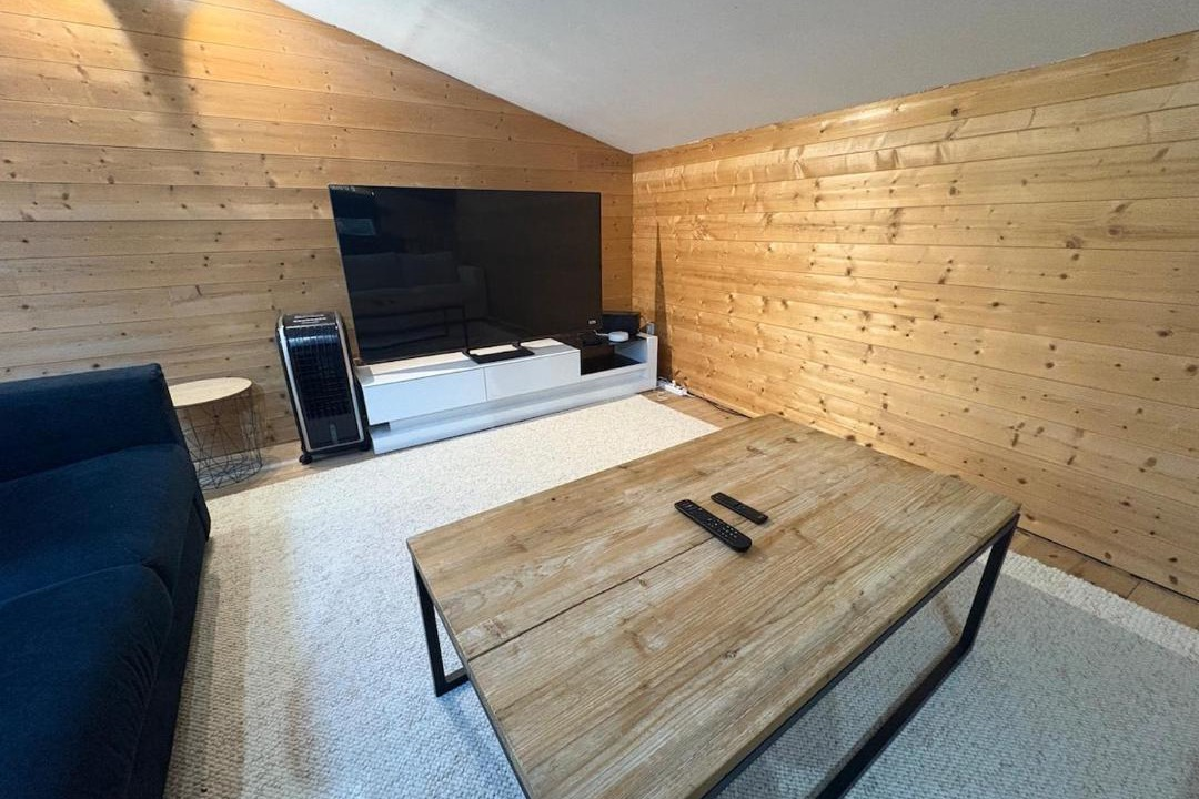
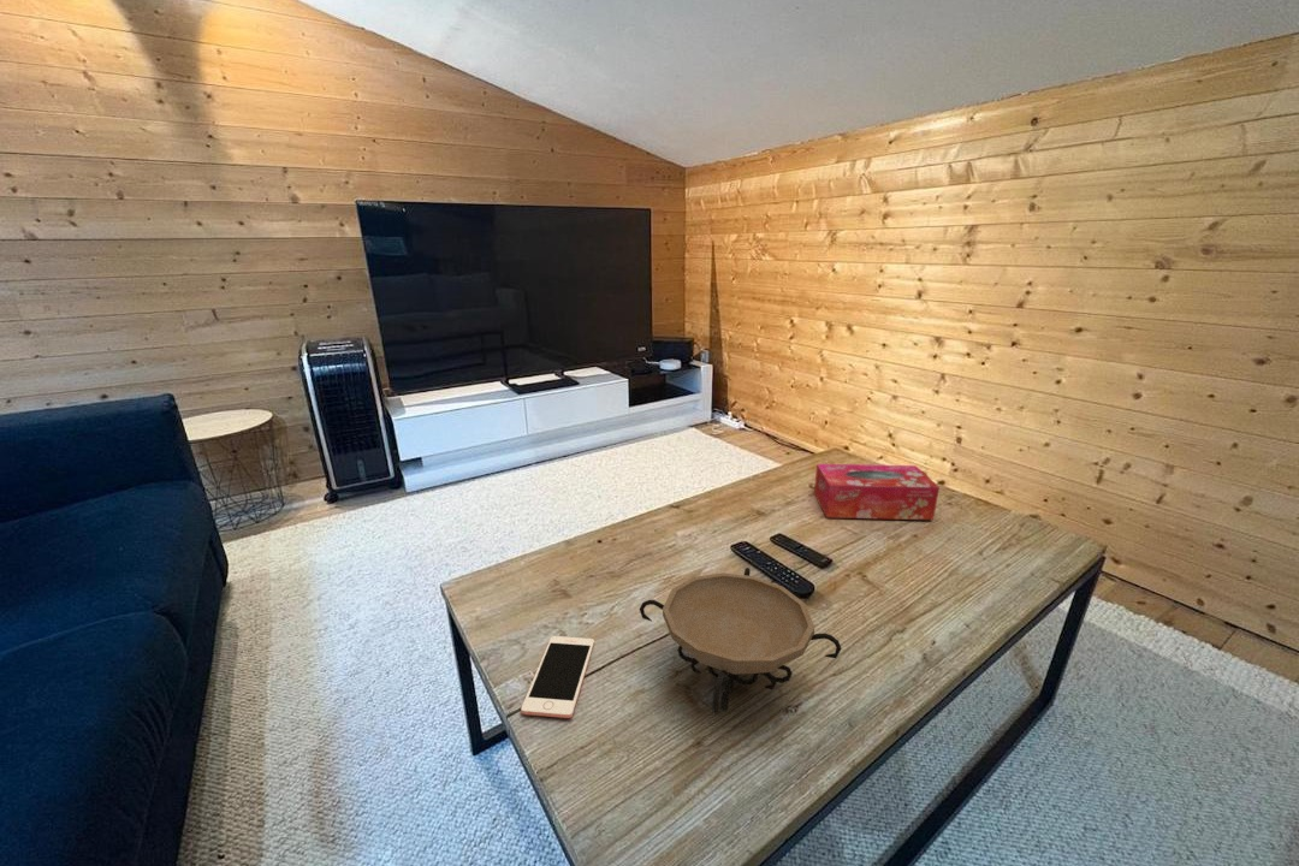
+ decorative bowl [639,567,843,716]
+ tissue box [813,463,941,521]
+ cell phone [520,635,595,719]
